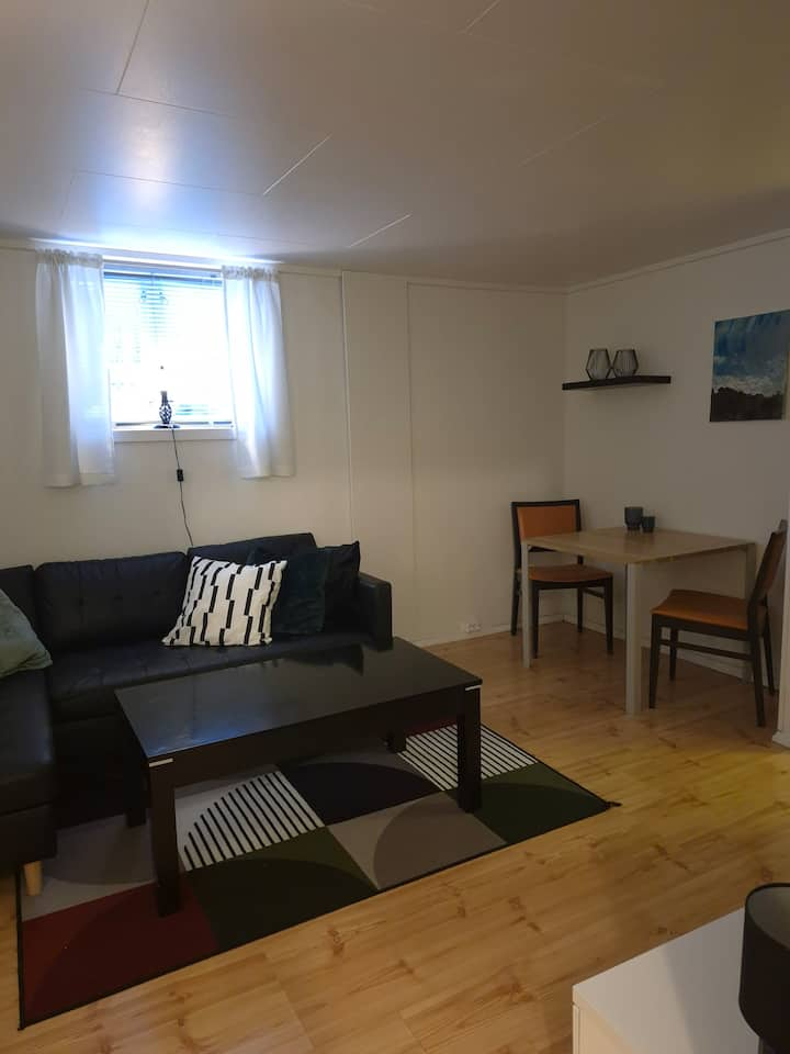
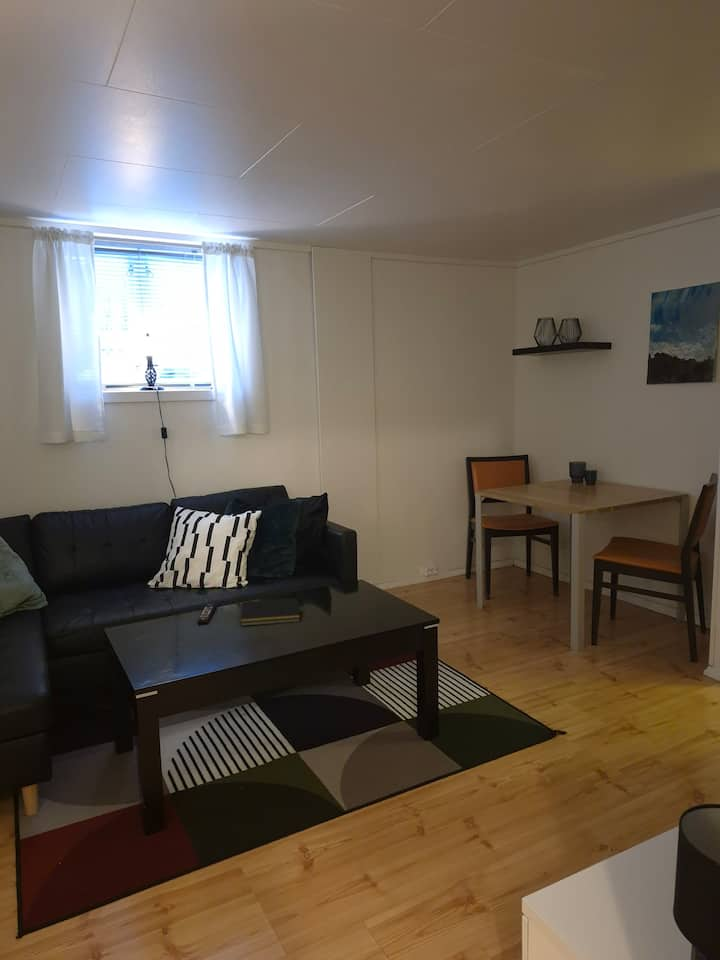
+ remote control [197,601,217,625]
+ notepad [240,597,301,627]
